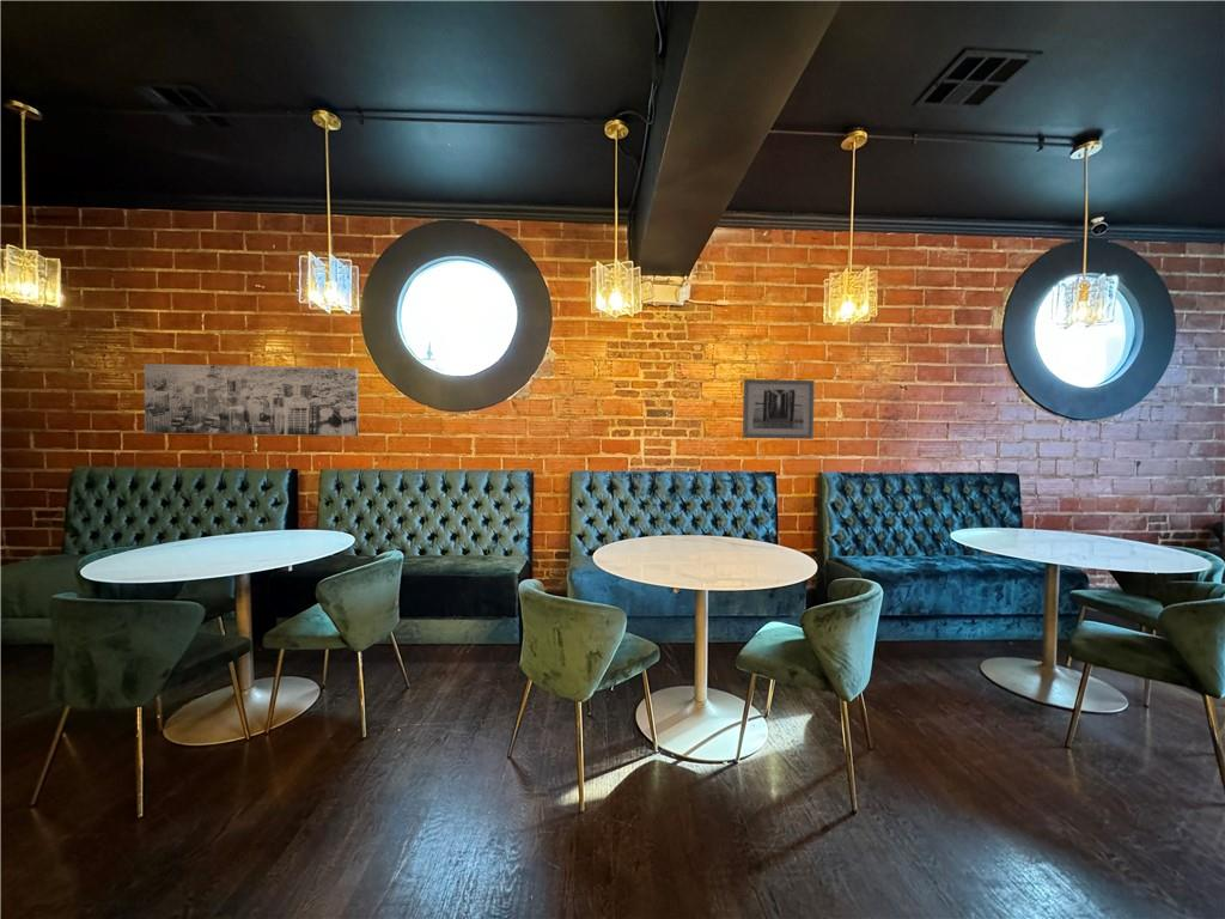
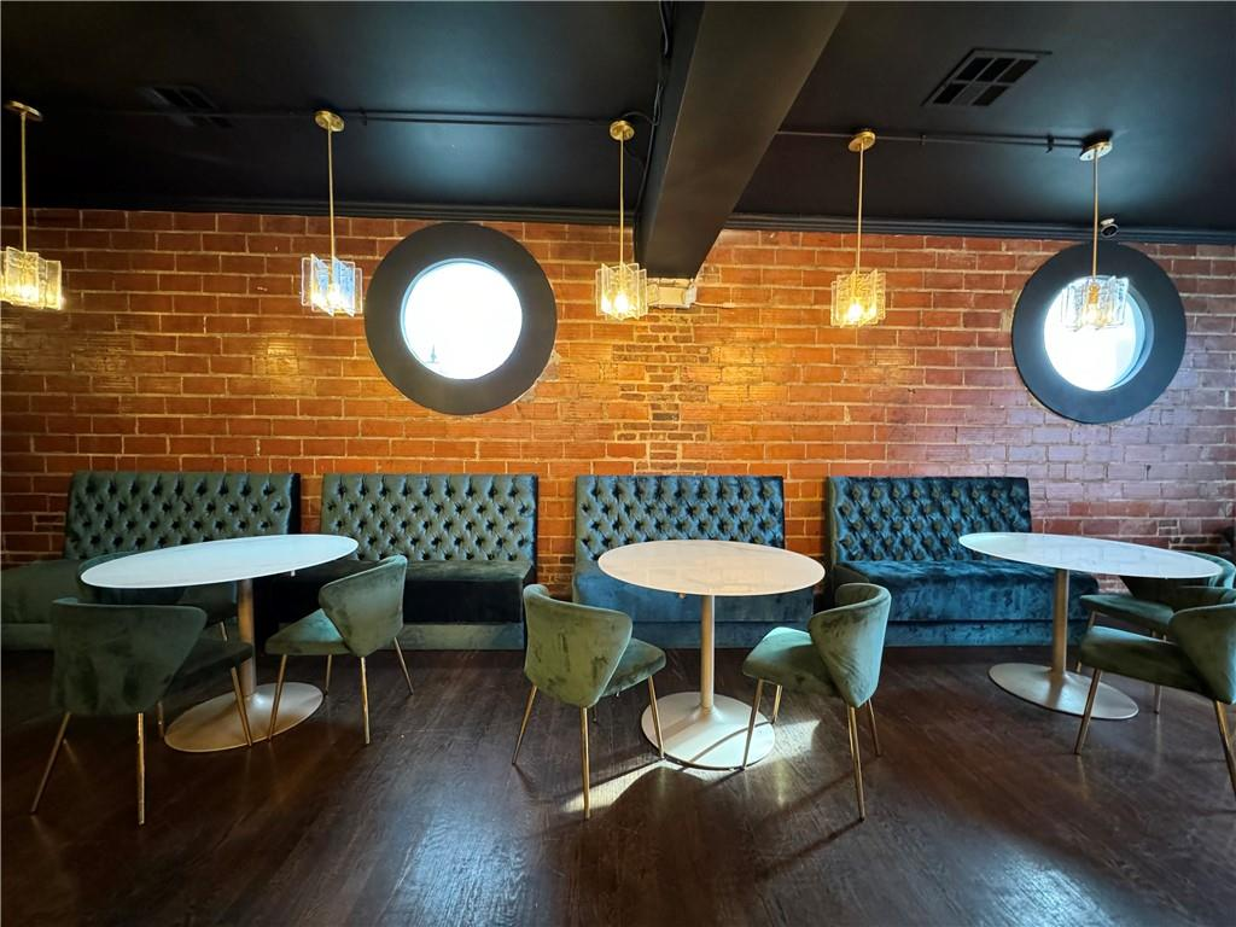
- wall art [742,378,816,440]
- wall art [144,363,359,437]
